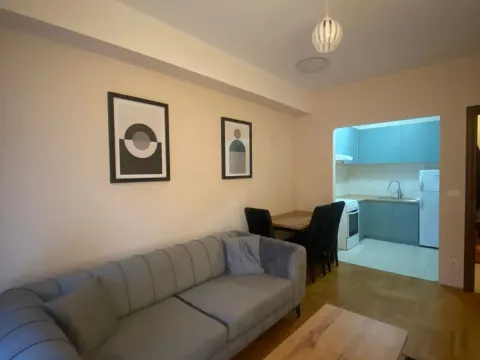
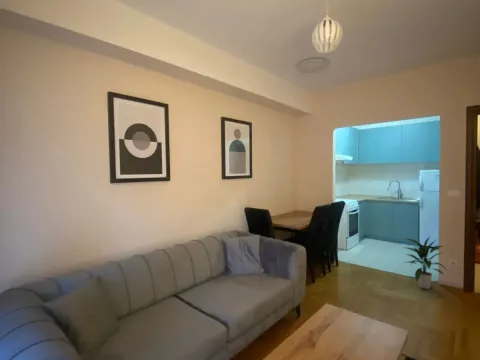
+ indoor plant [401,236,447,290]
